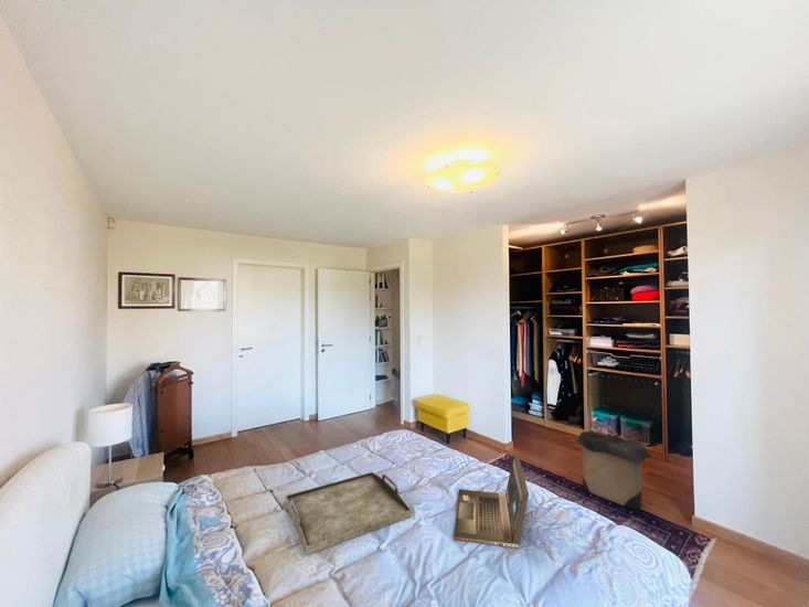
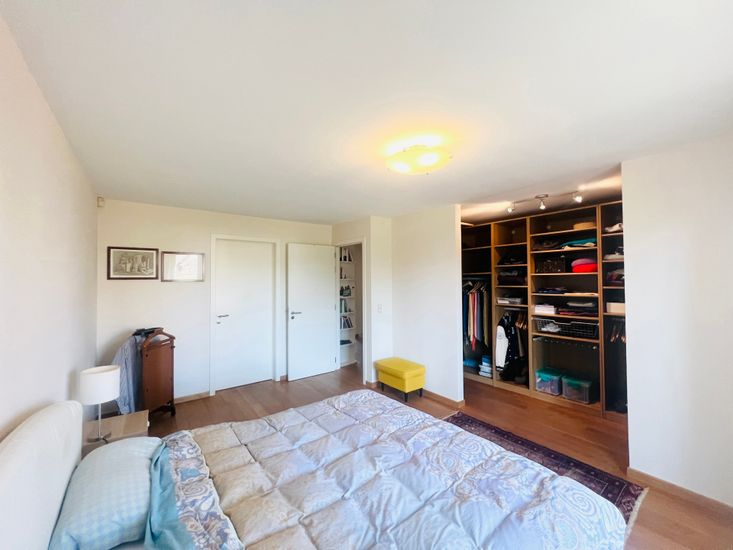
- serving tray [284,470,413,556]
- laptop [453,454,530,549]
- laundry hamper [574,419,652,510]
